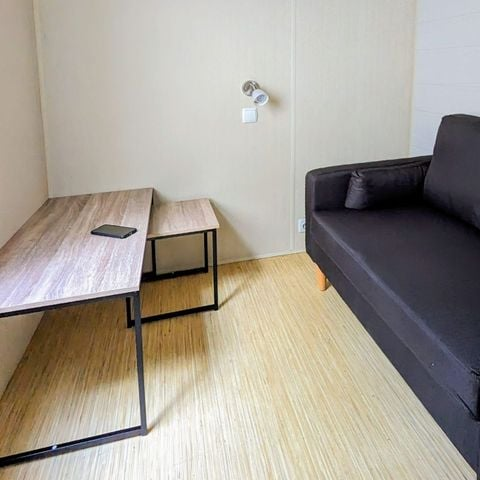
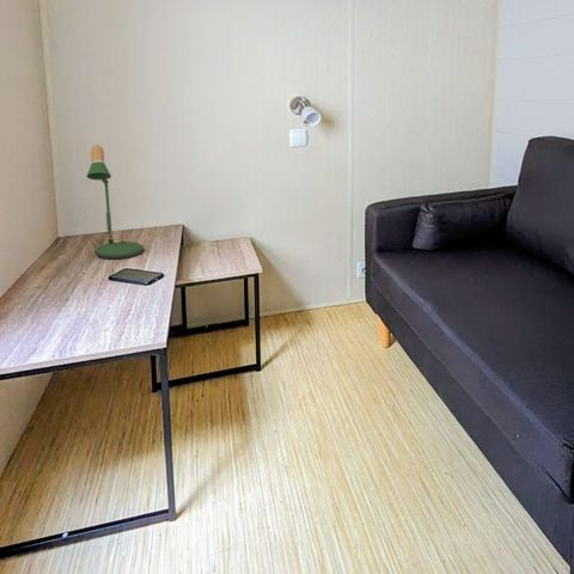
+ desk lamp [85,144,146,259]
